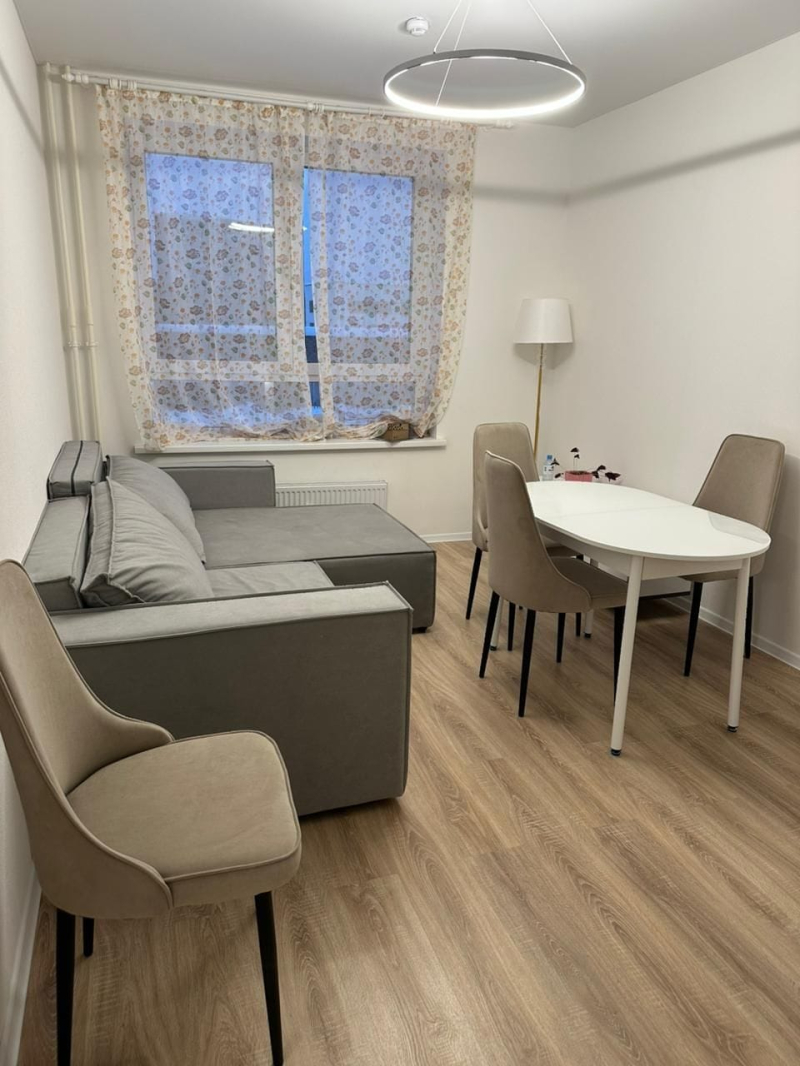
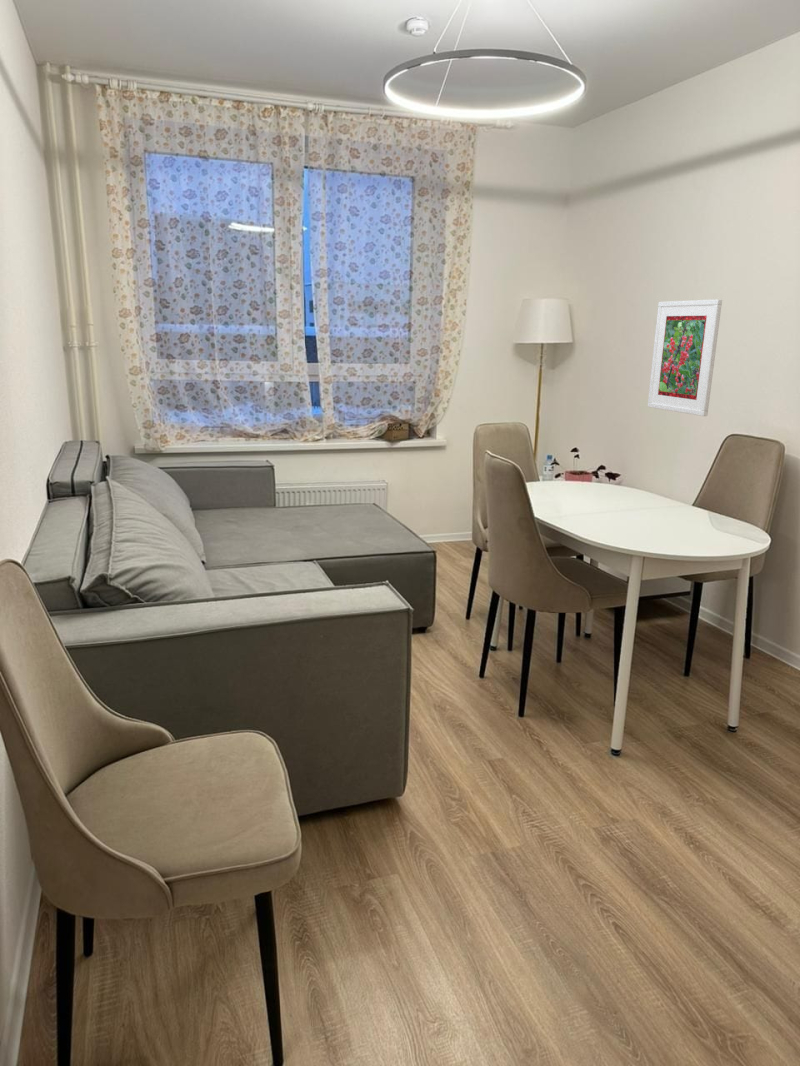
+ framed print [647,298,723,417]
